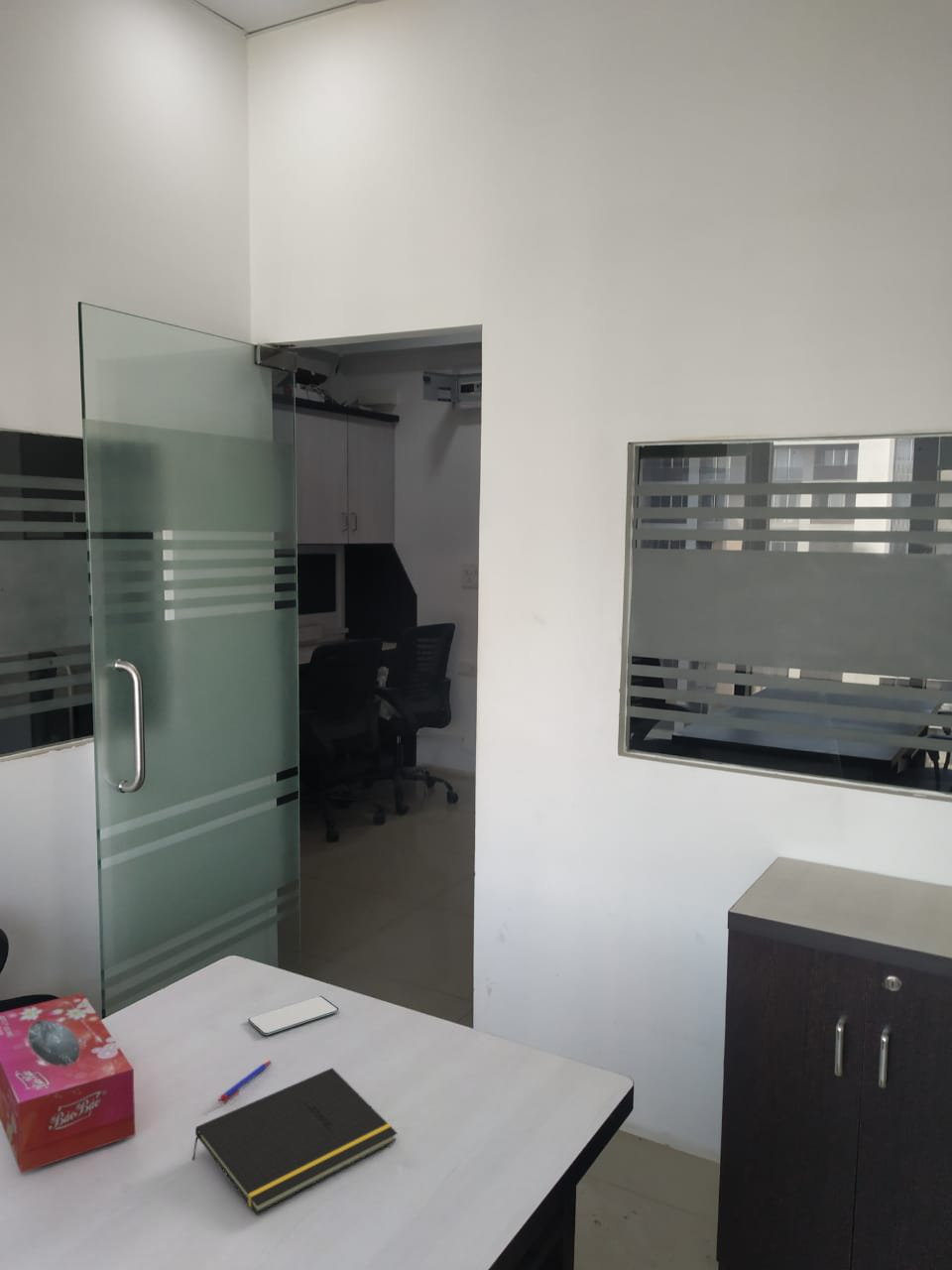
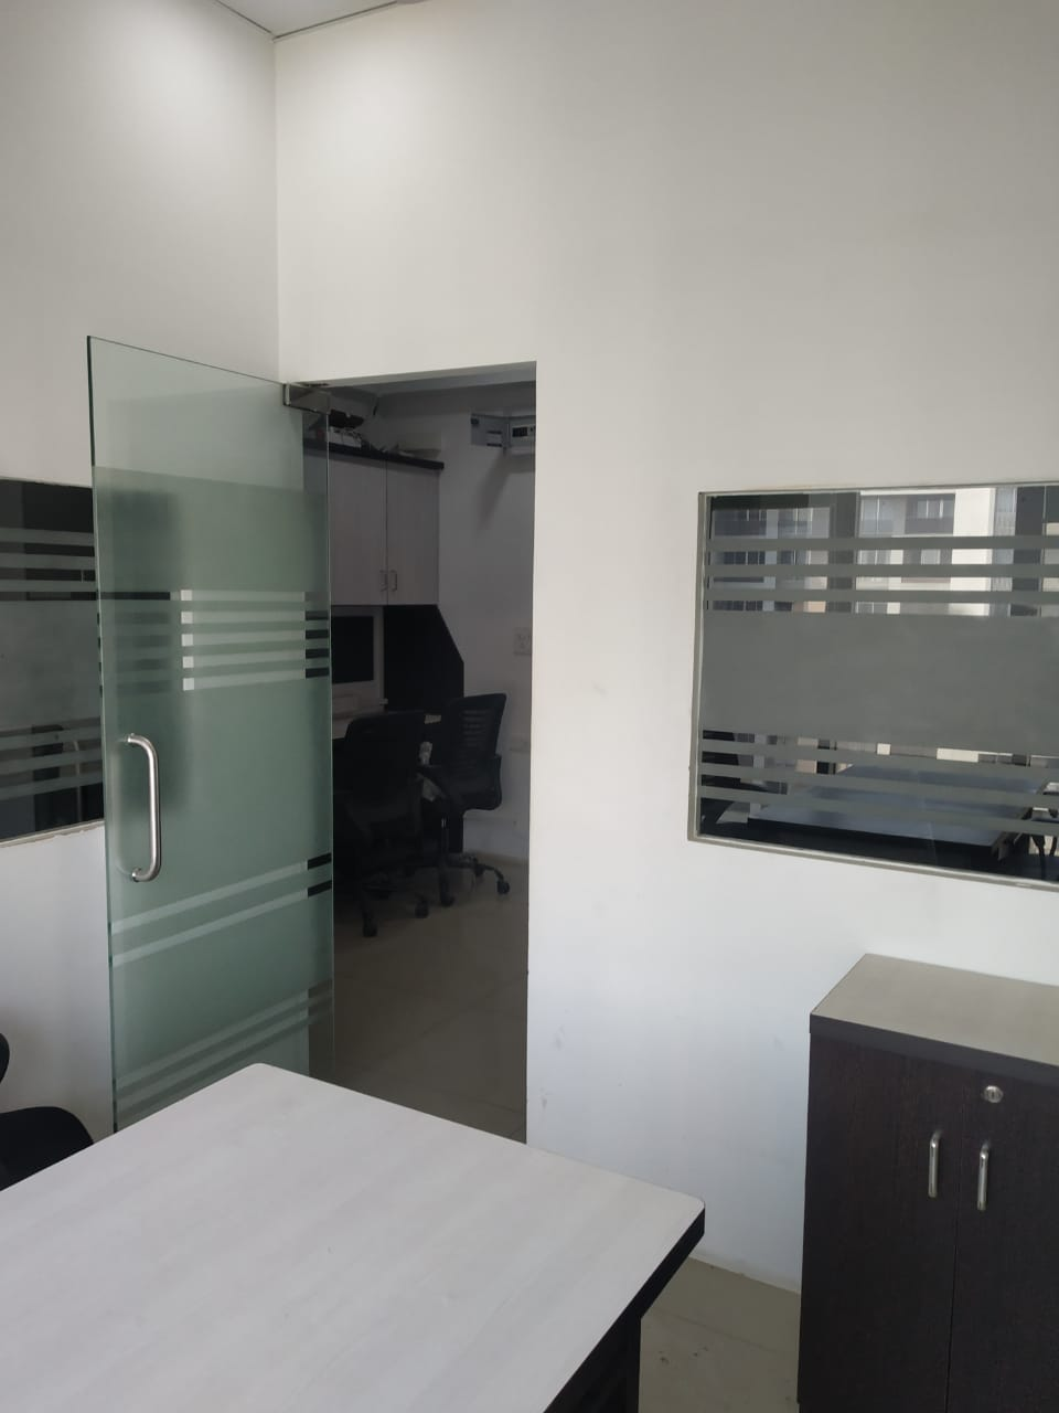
- pen [217,1060,273,1103]
- smartphone [247,995,340,1036]
- tissue box [0,992,136,1174]
- notepad [191,1067,398,1214]
